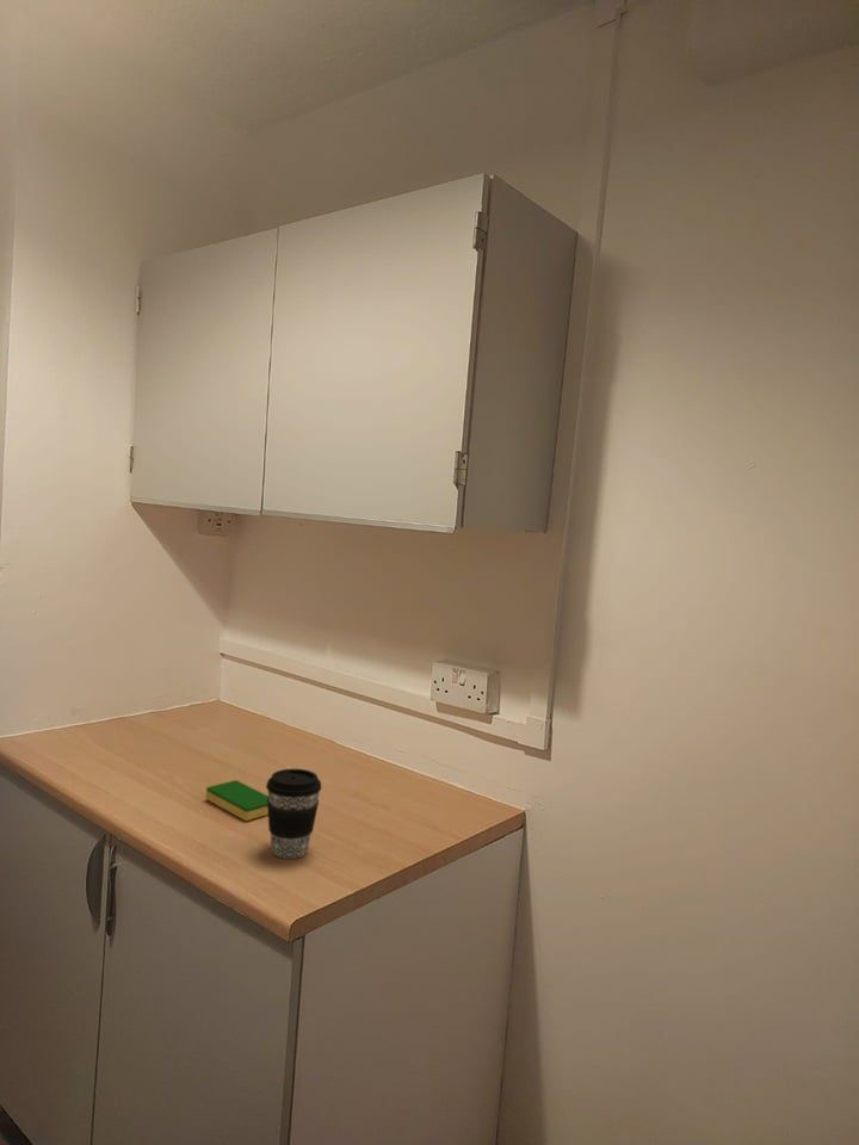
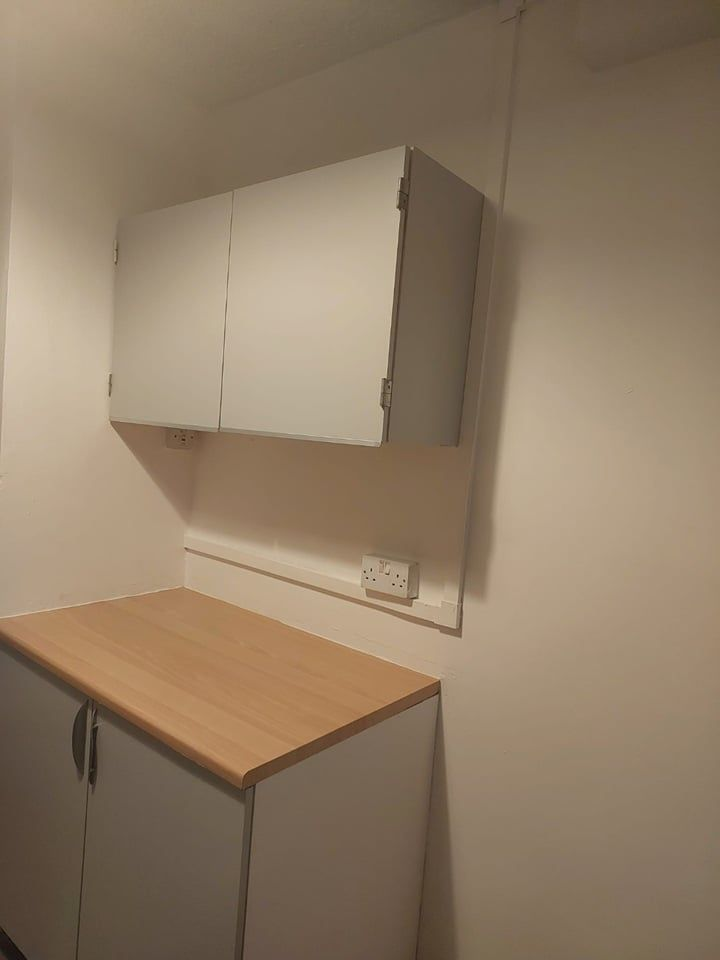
- dish sponge [204,779,268,822]
- coffee cup [265,768,322,860]
